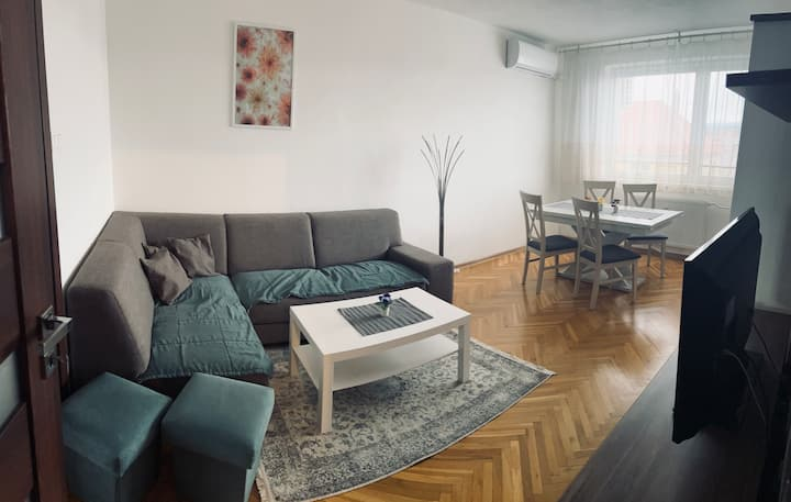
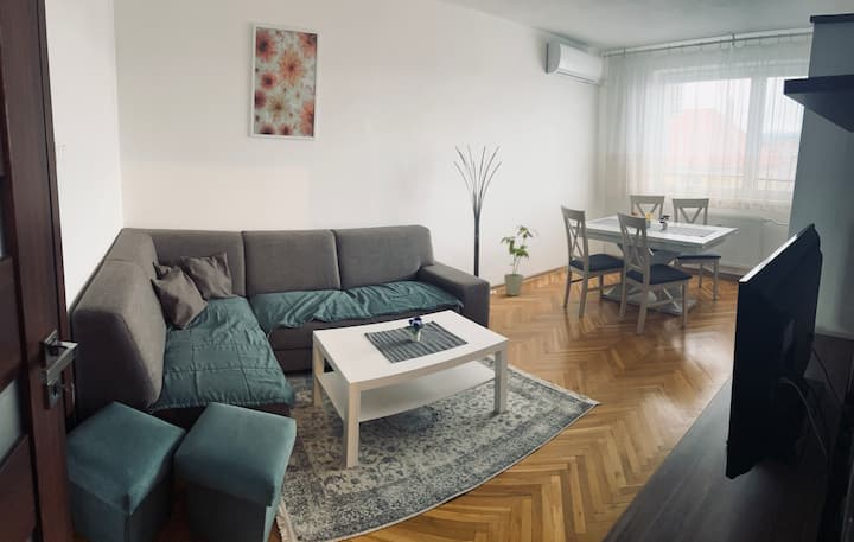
+ house plant [499,224,540,296]
